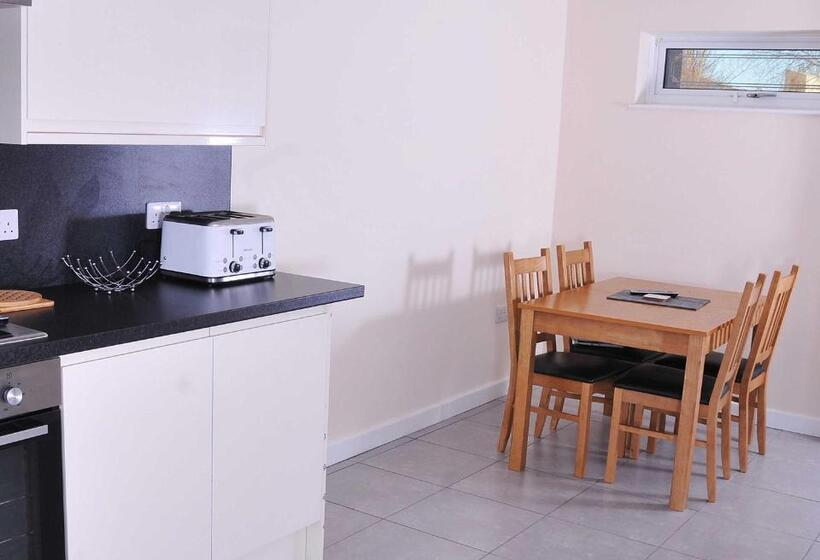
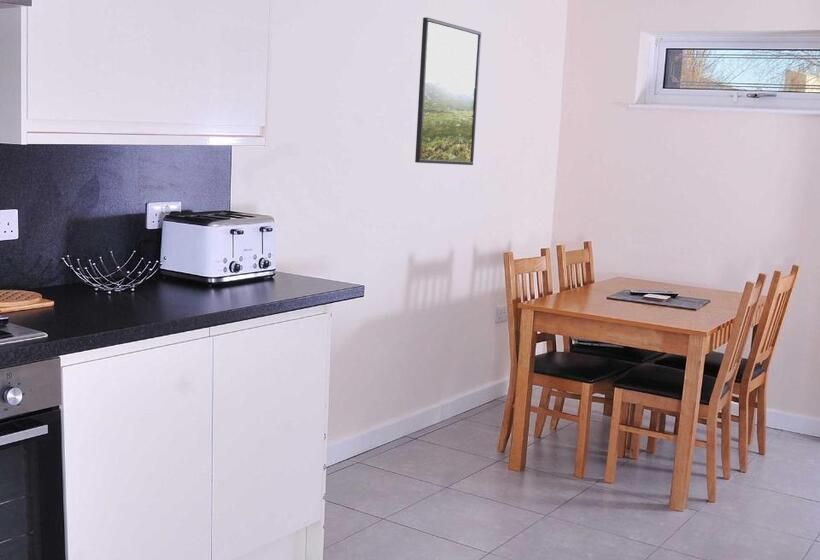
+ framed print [414,16,482,166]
